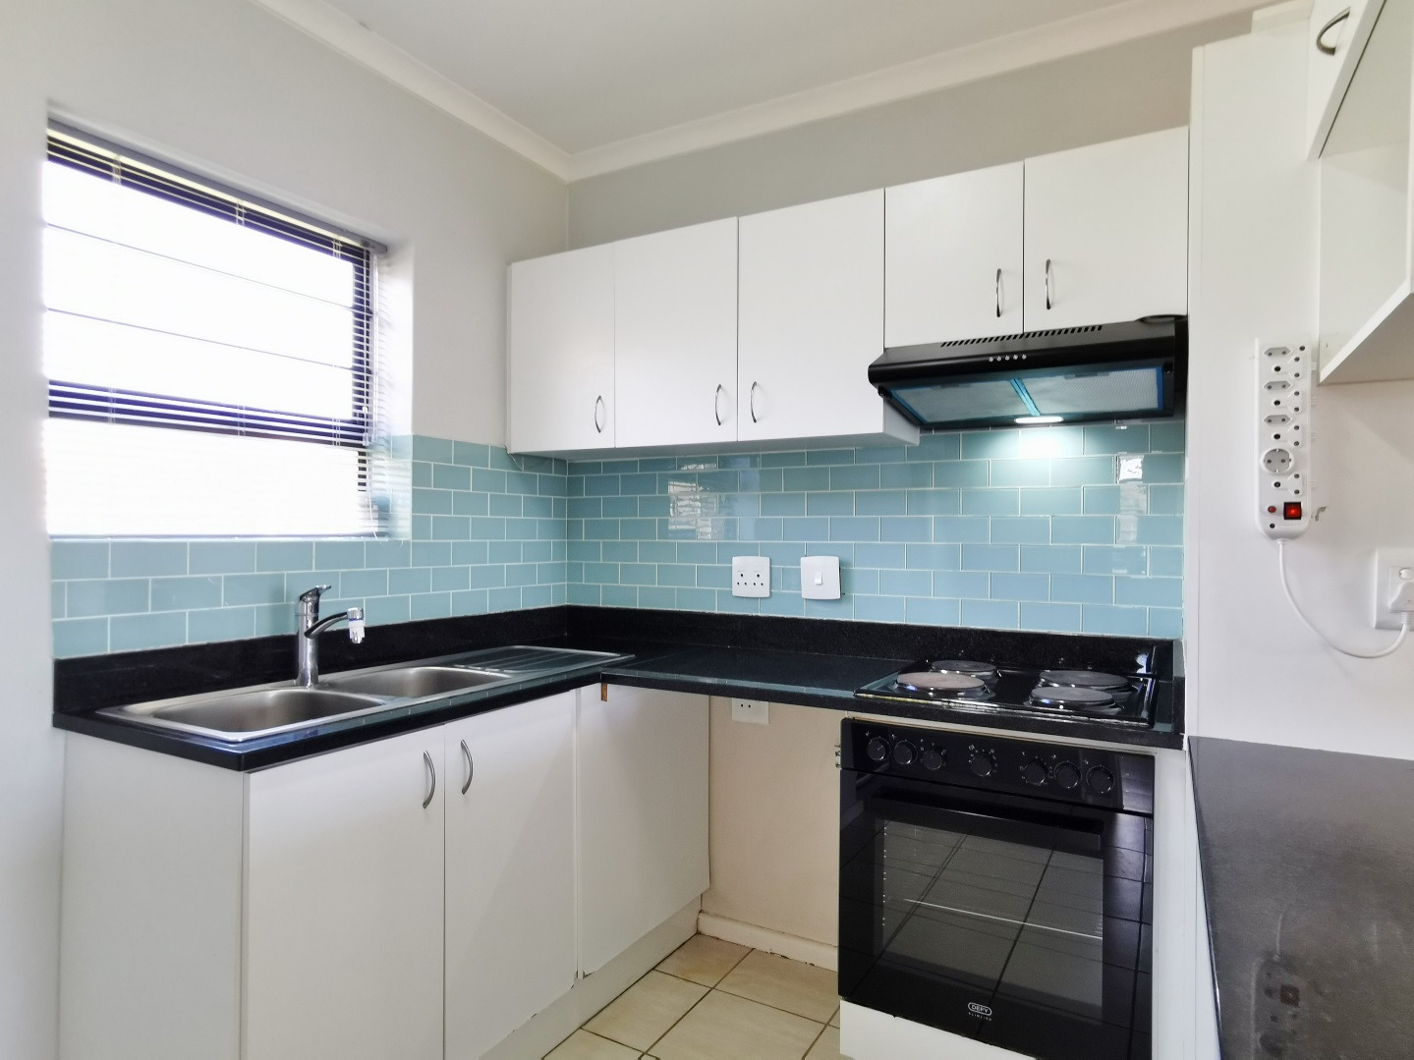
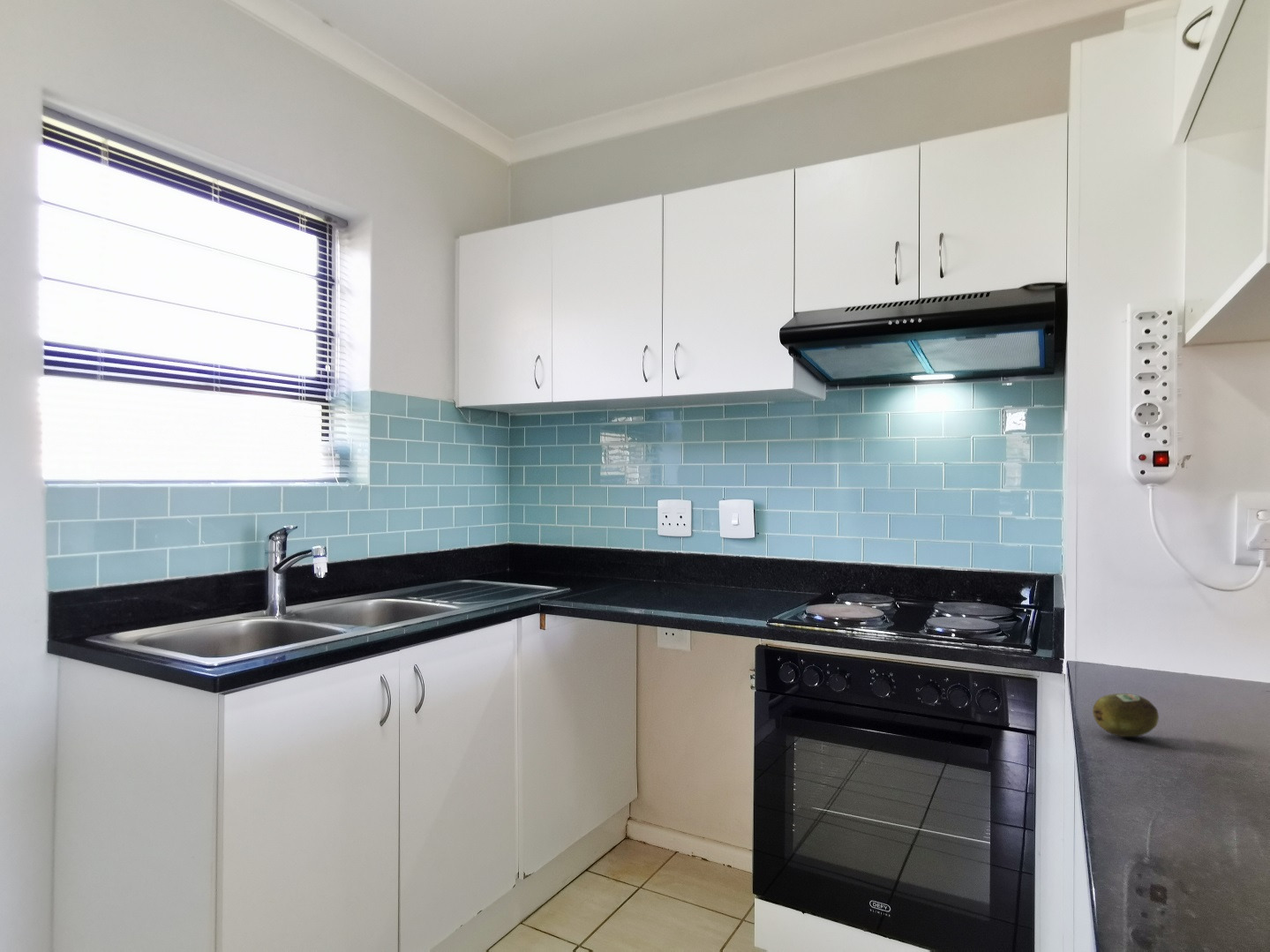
+ fruit [1092,693,1160,738]
